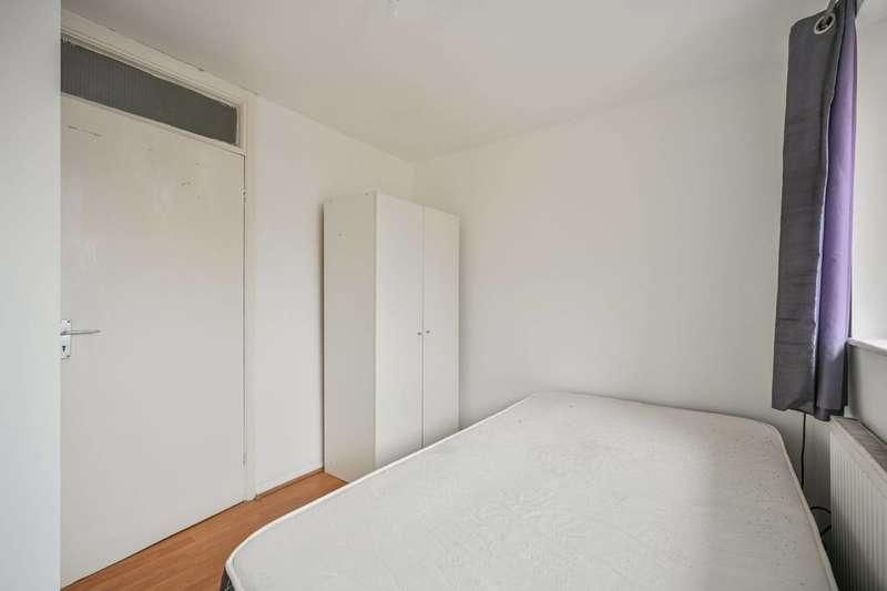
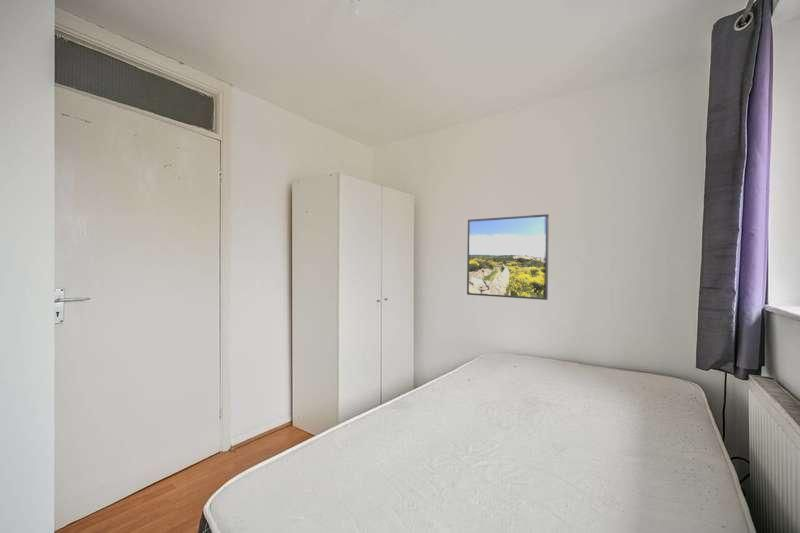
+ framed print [466,213,550,301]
